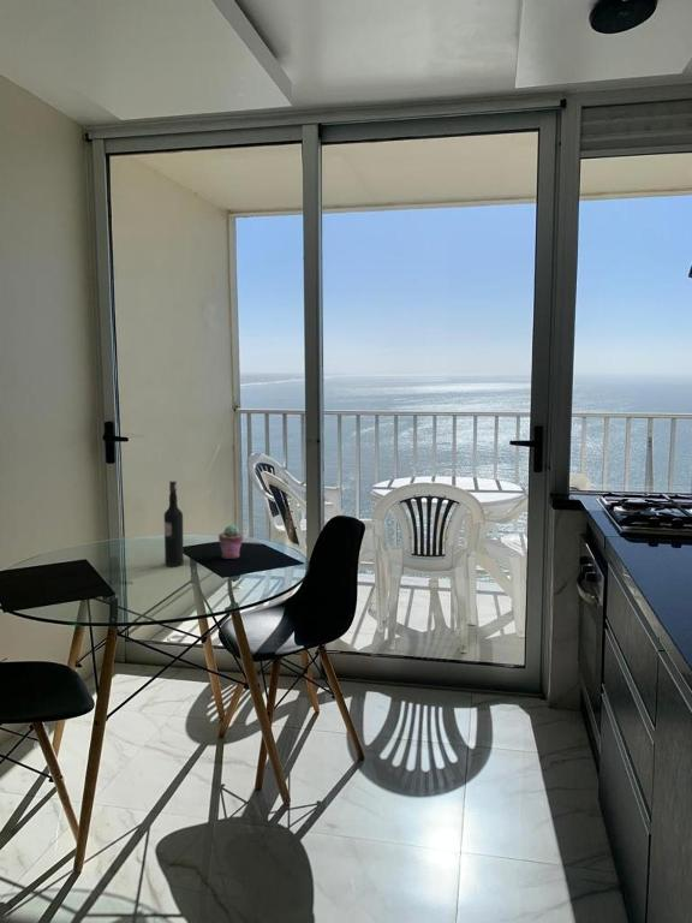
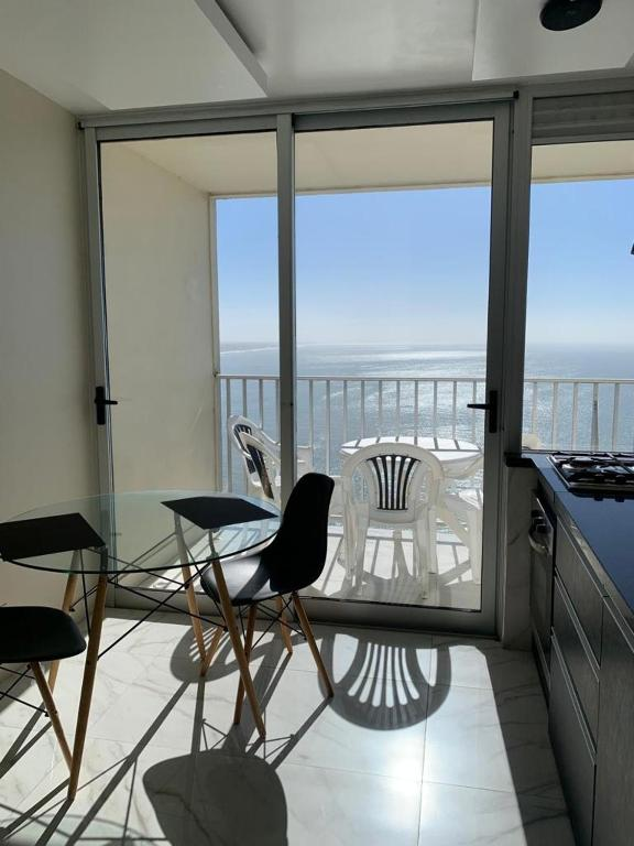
- wine bottle [163,480,185,567]
- potted succulent [217,524,244,560]
